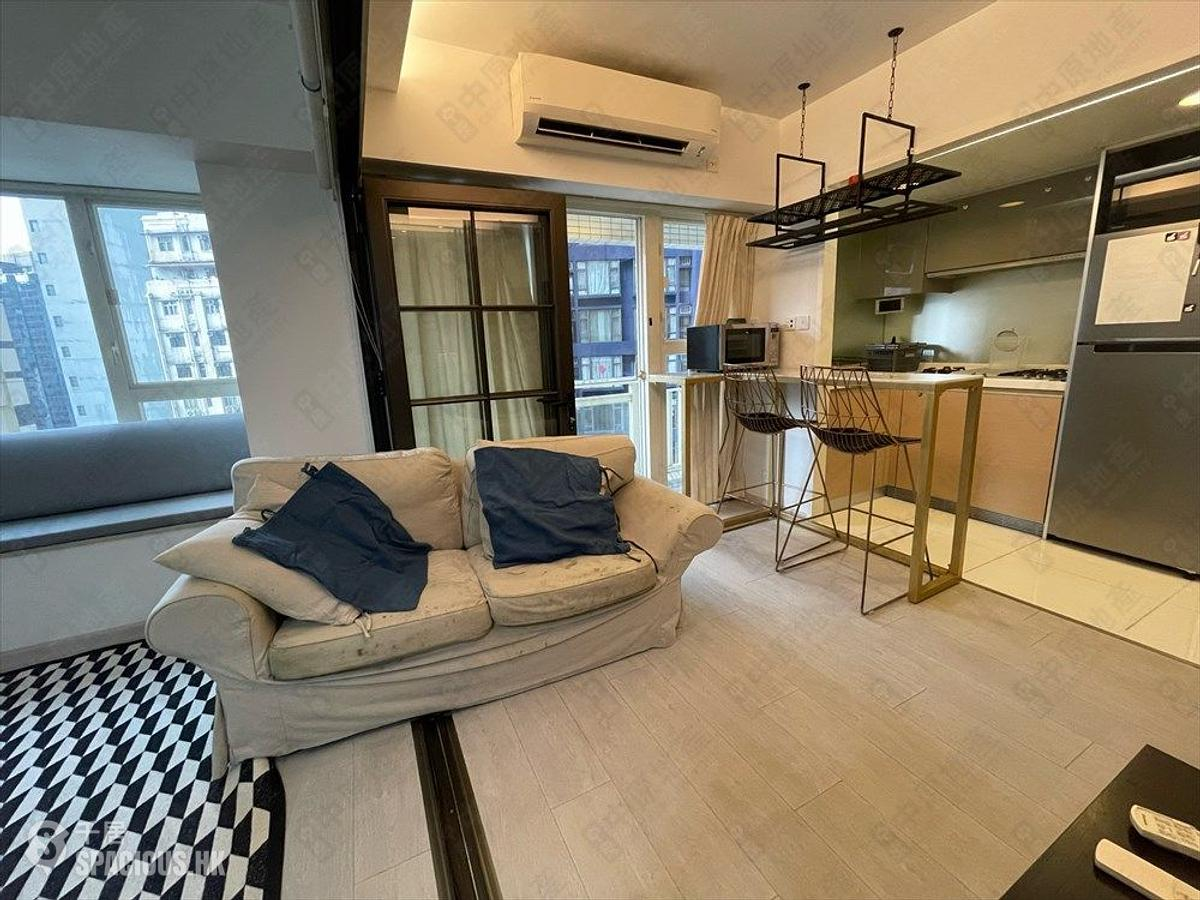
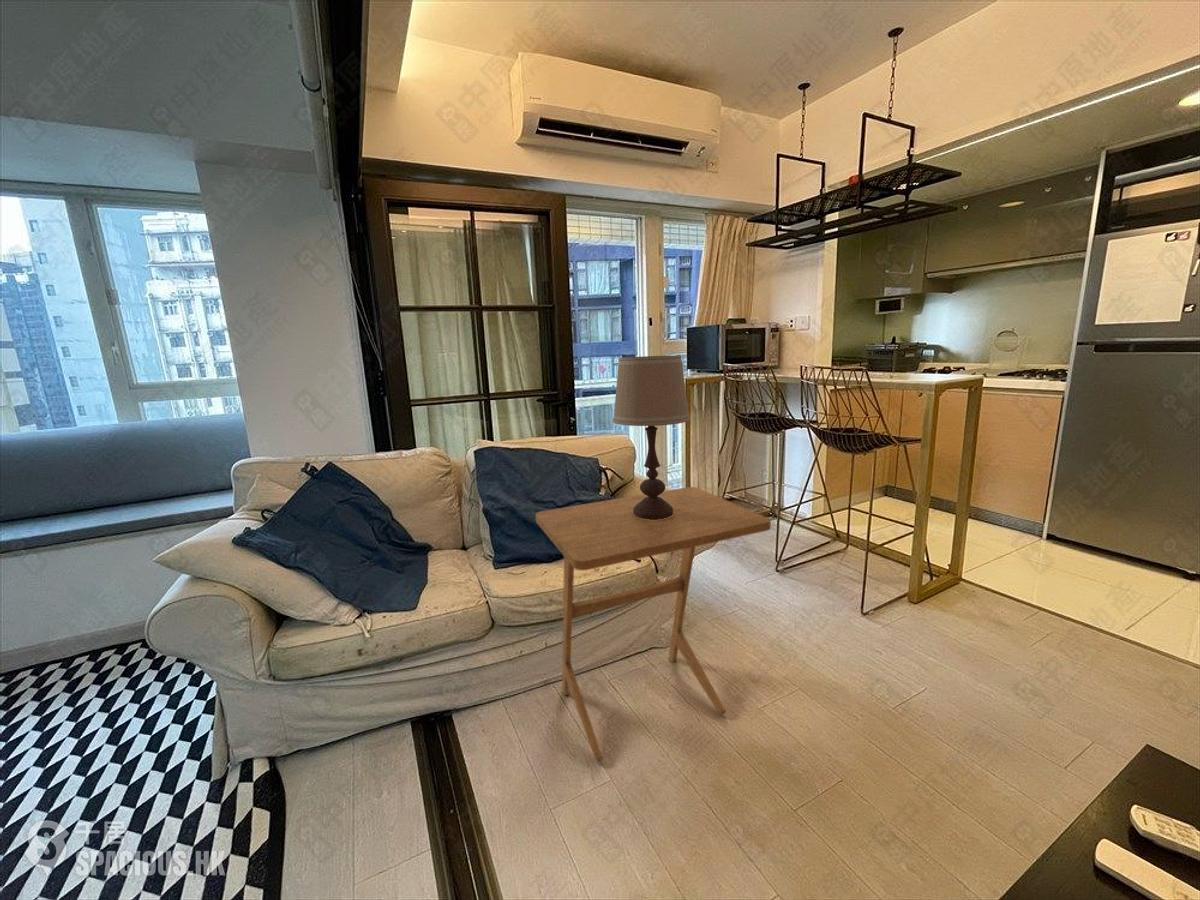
+ table lamp [612,354,691,520]
+ side table [534,486,772,763]
